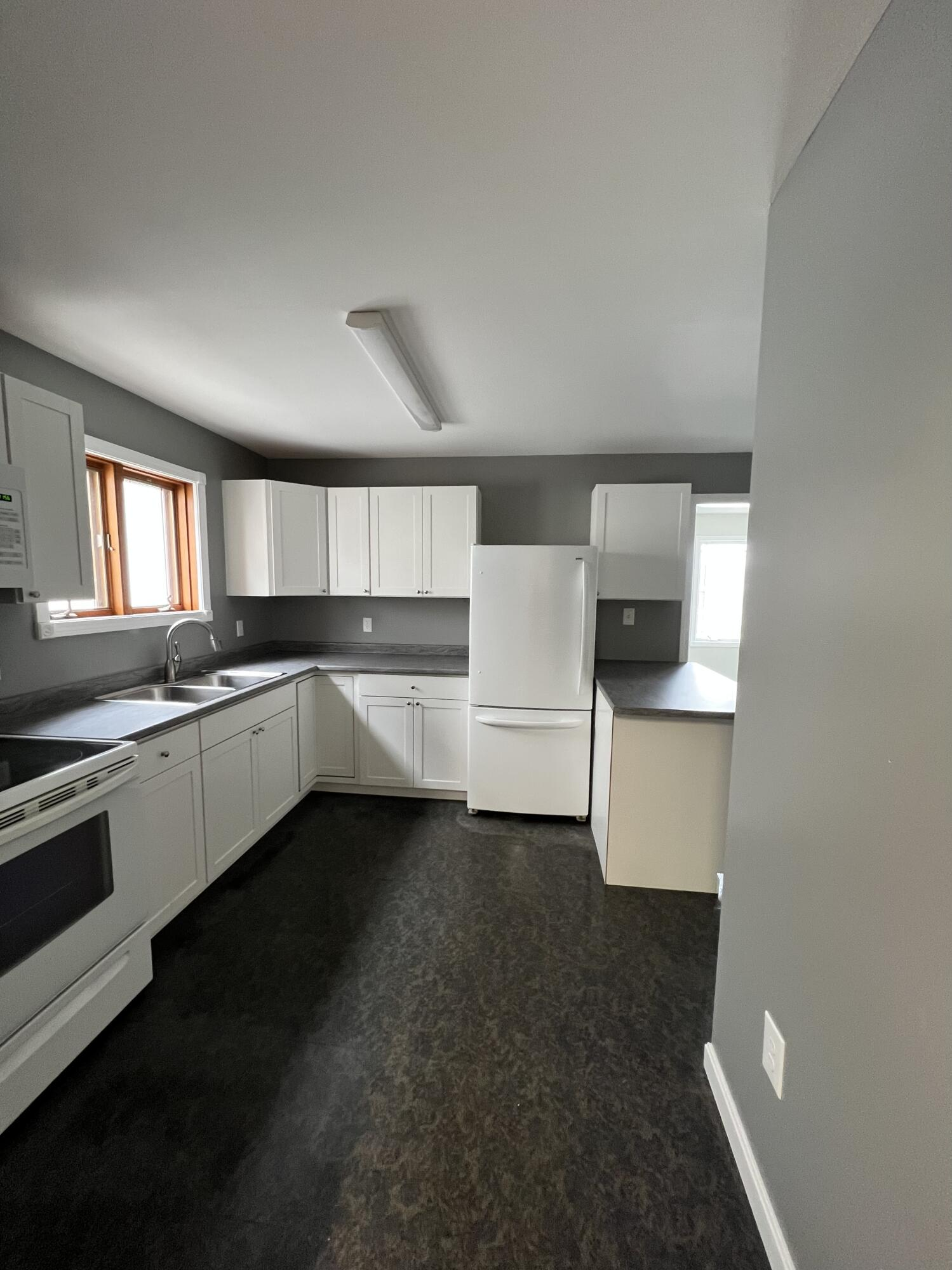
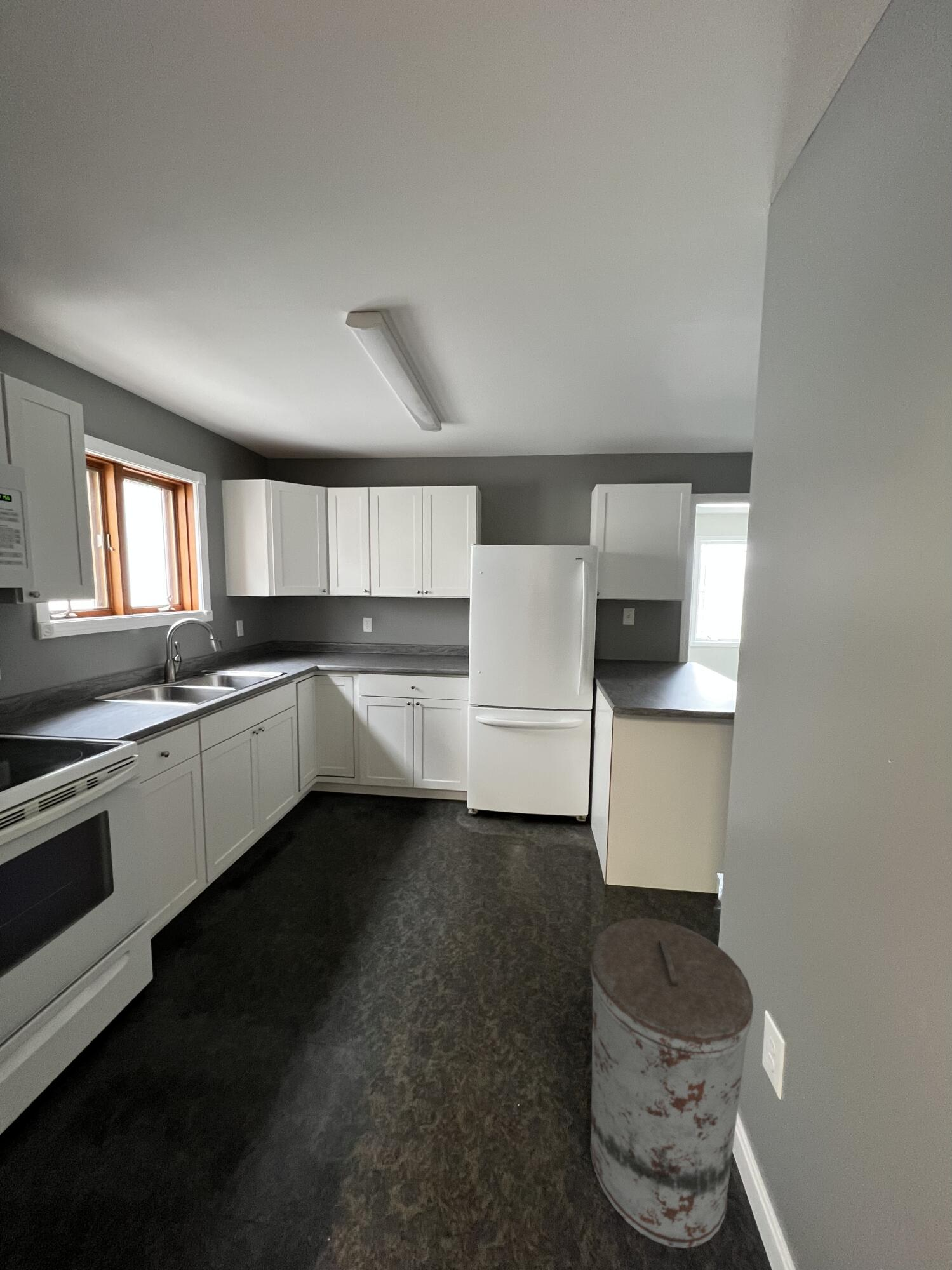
+ trash can [589,918,754,1249]
